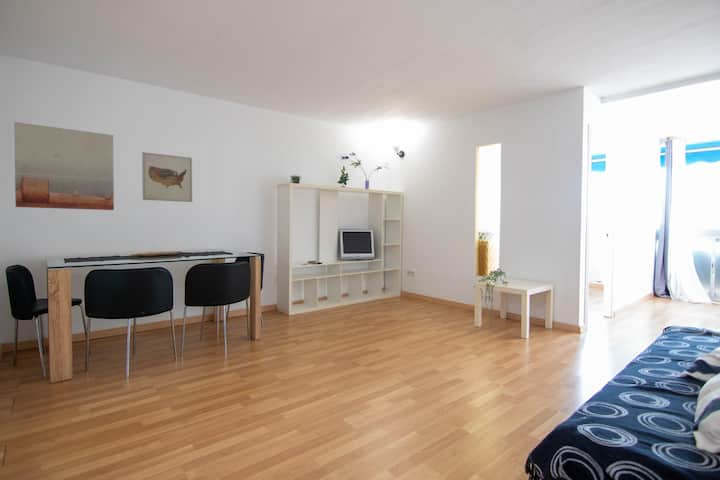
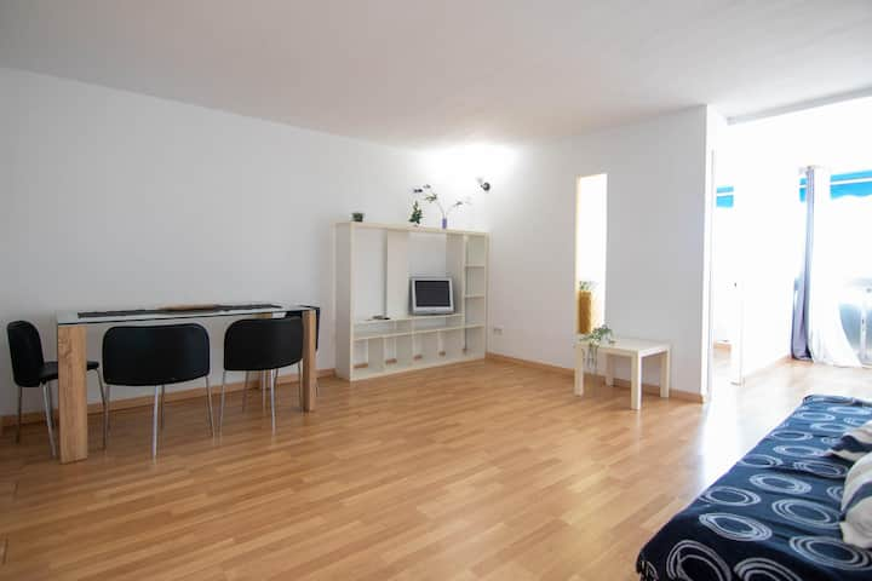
- wall art [141,151,193,203]
- wall art [13,121,115,211]
